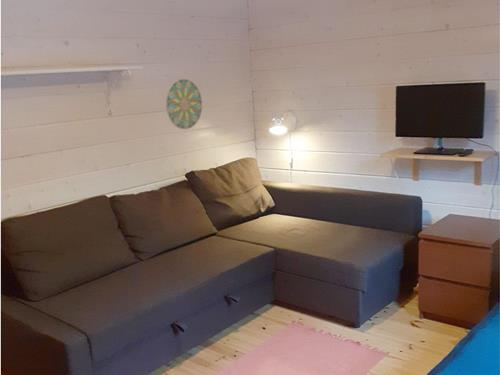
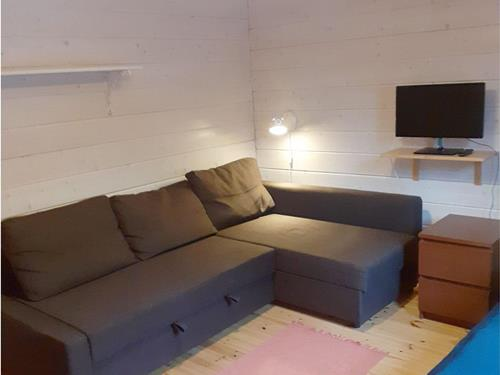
- decorative plate [165,78,203,130]
